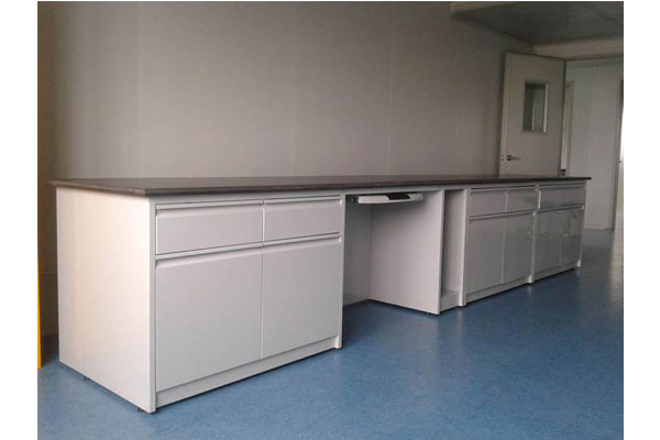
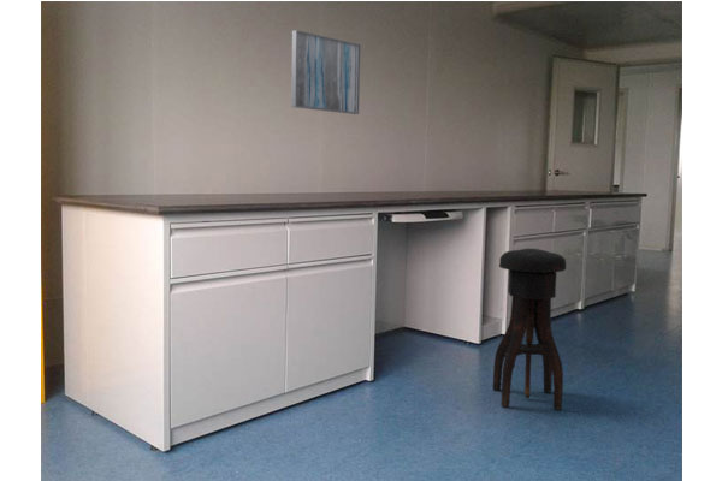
+ stool [492,248,567,411]
+ wall art [290,29,362,115]
